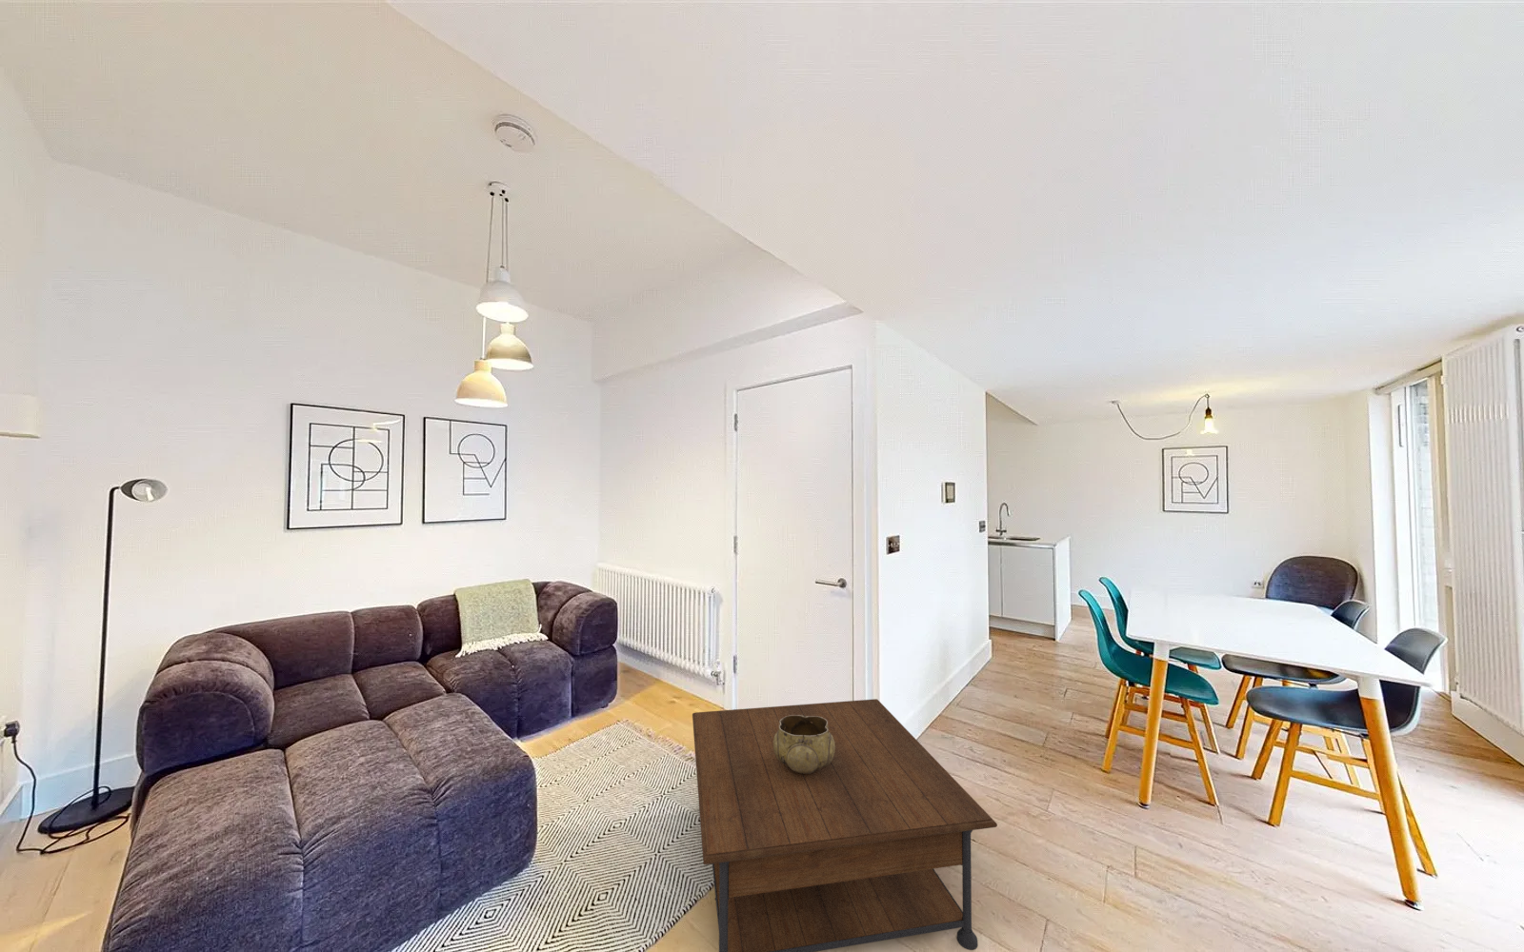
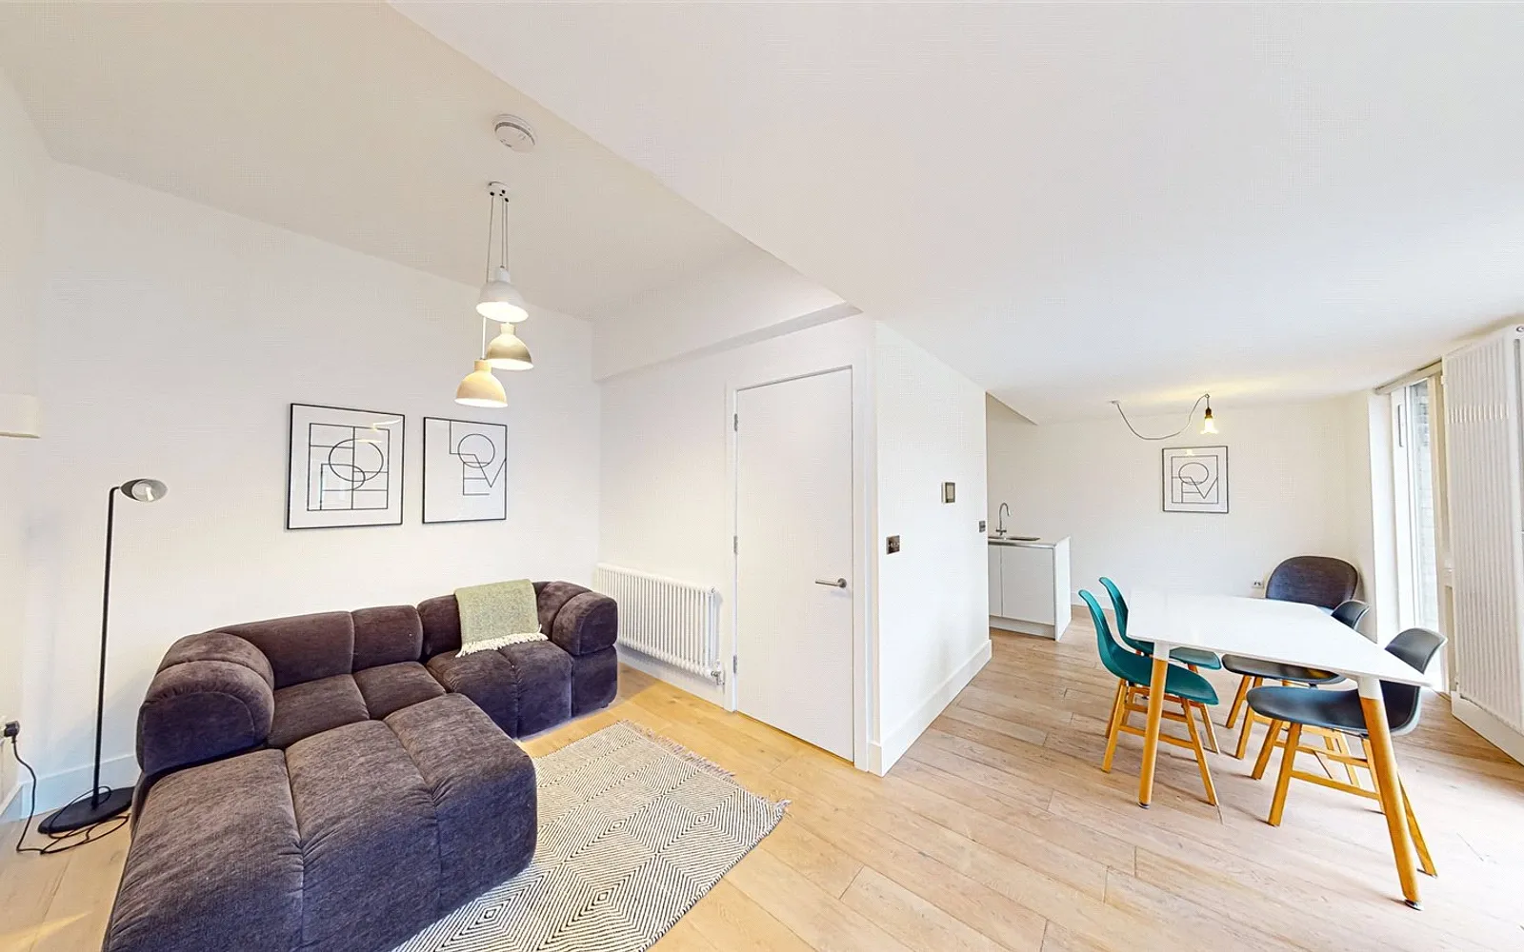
- coffee table [691,698,998,952]
- decorative bowl [774,715,835,774]
